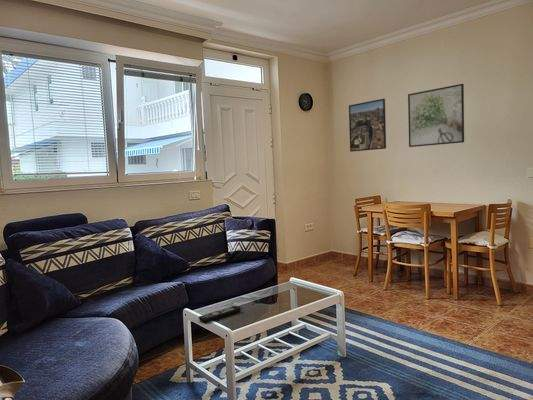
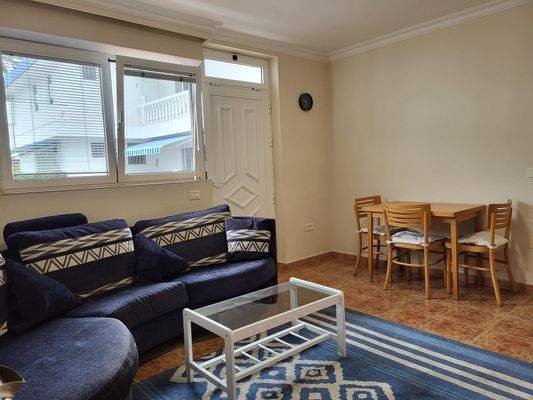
- remote control [198,305,242,323]
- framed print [348,98,387,153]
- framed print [407,83,465,148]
